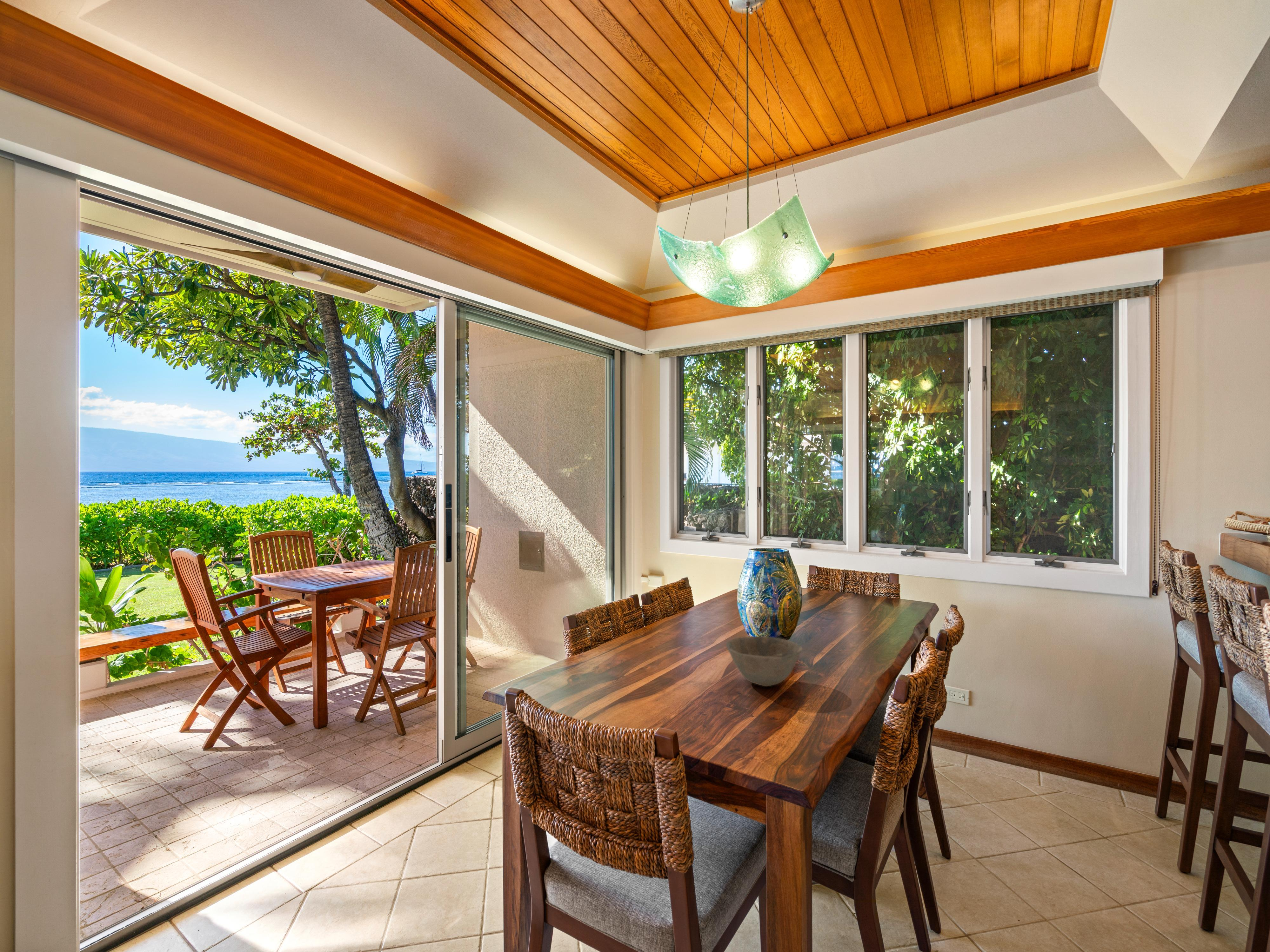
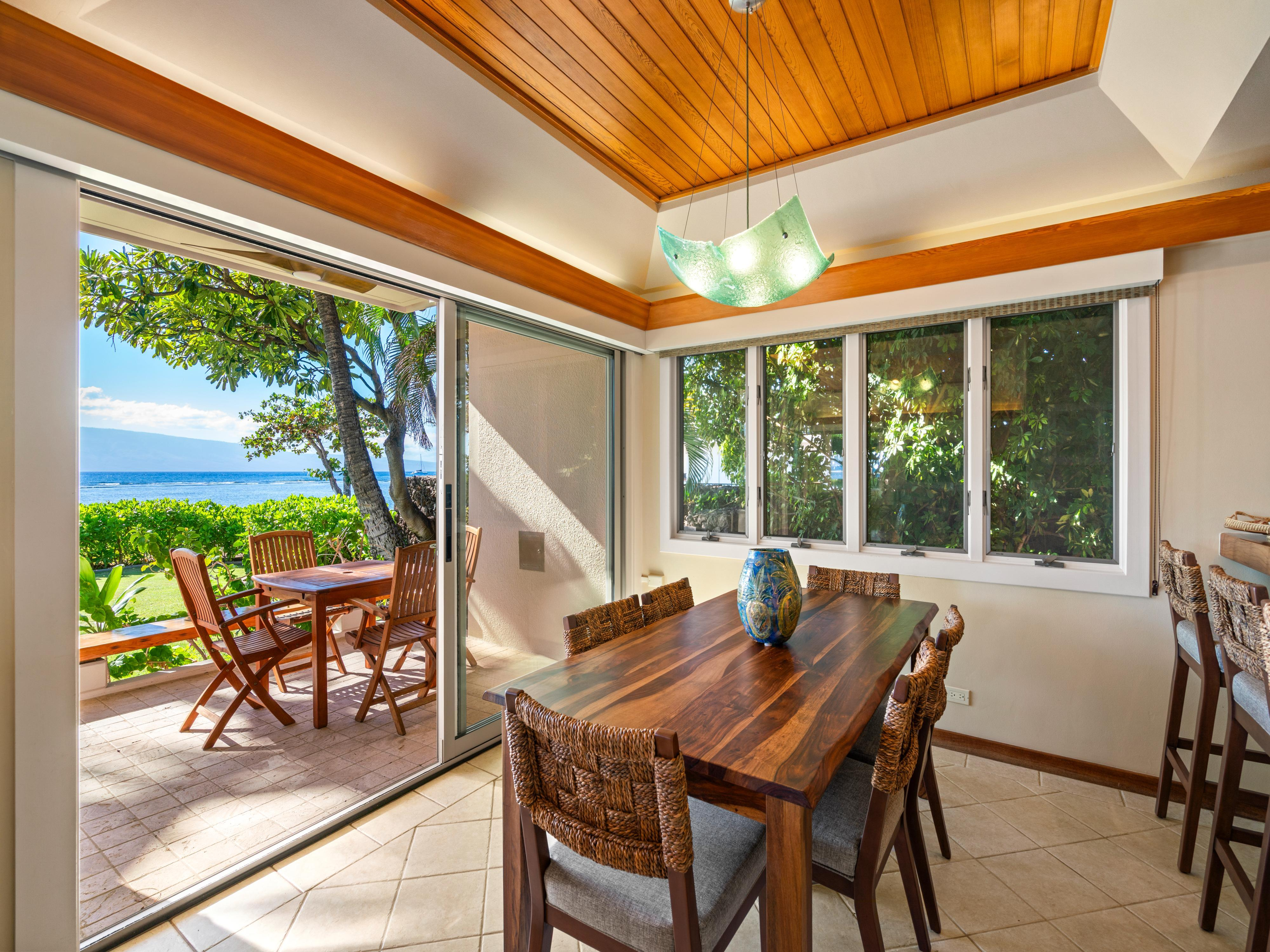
- bowl [726,636,803,687]
